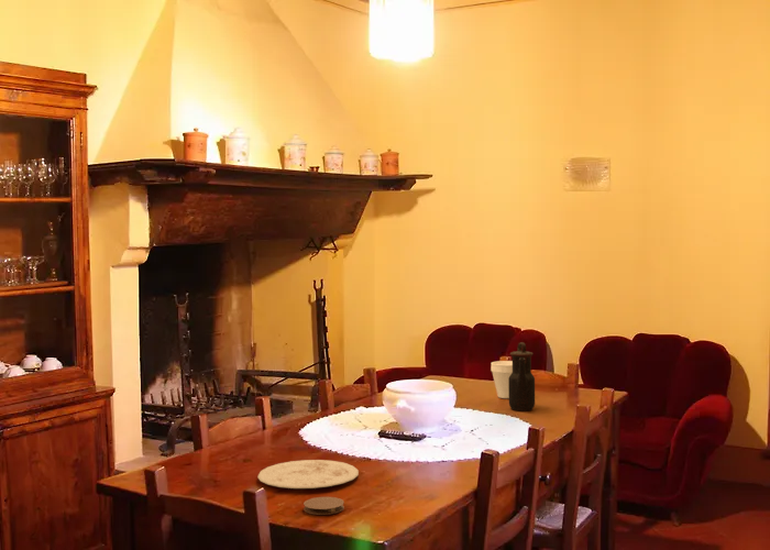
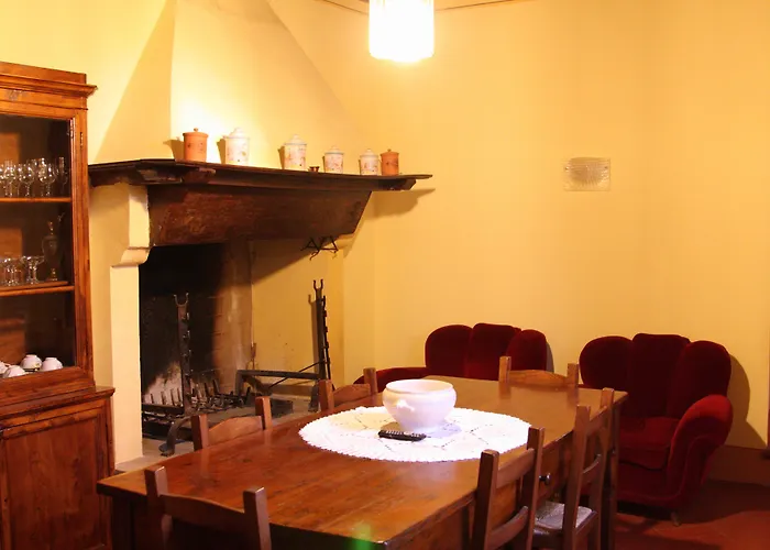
- coaster [302,496,345,516]
- cup [490,360,513,399]
- teapot [508,341,536,411]
- plate [256,459,360,490]
